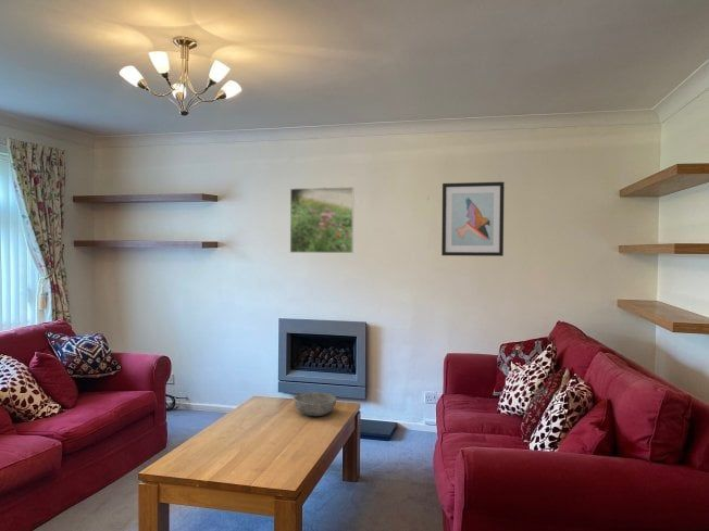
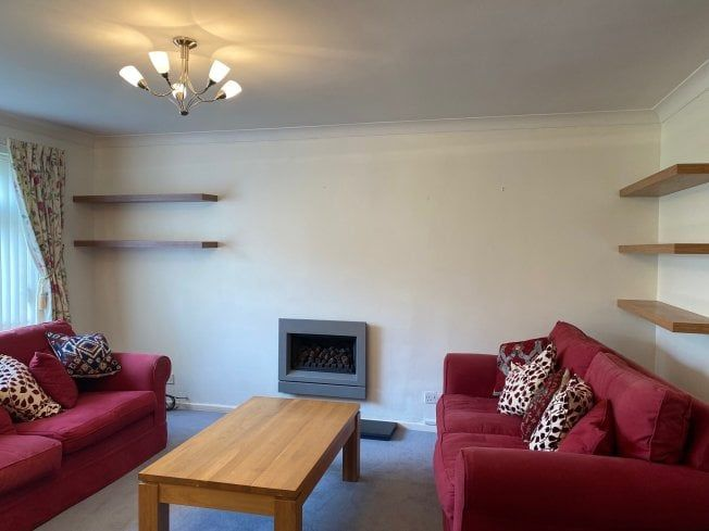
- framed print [289,186,354,254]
- bowl [293,391,337,417]
- wall art [440,181,506,257]
